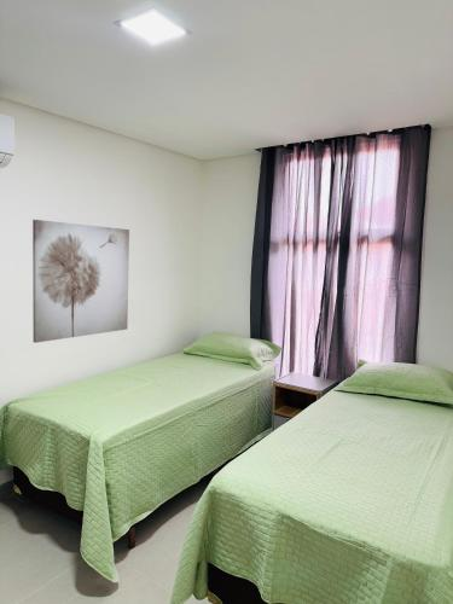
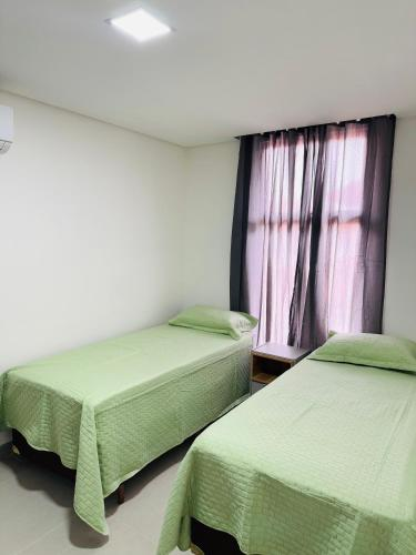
- wall art [31,219,130,344]
